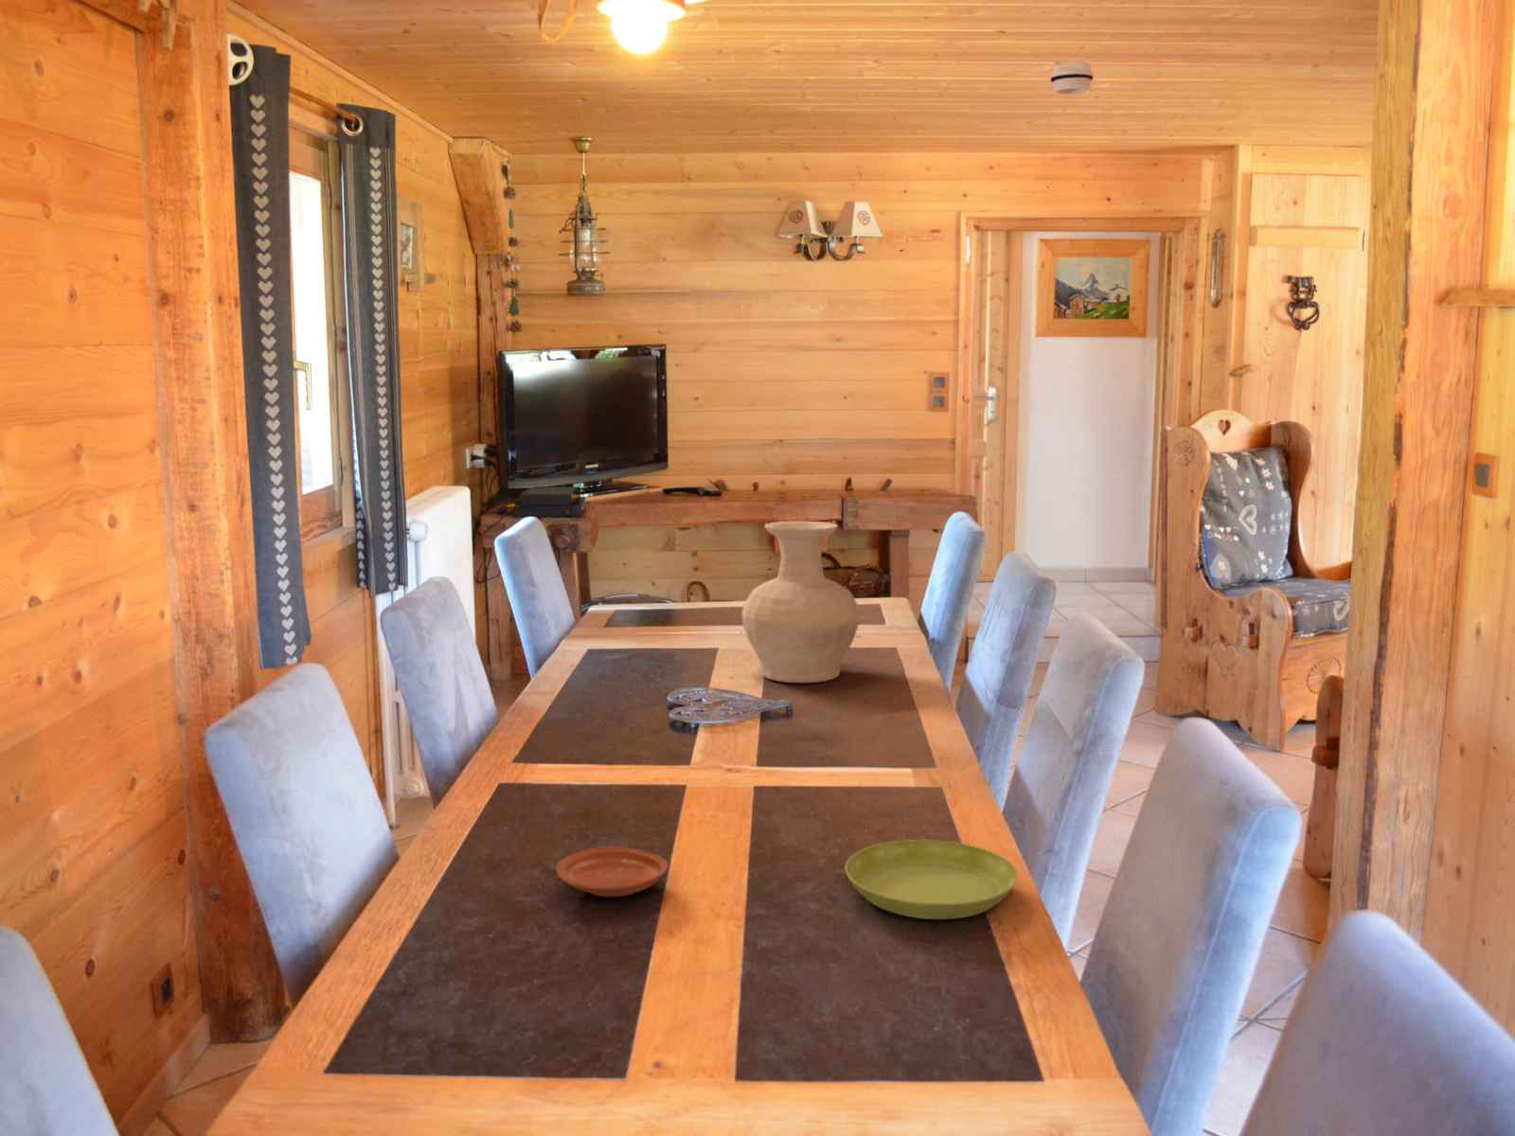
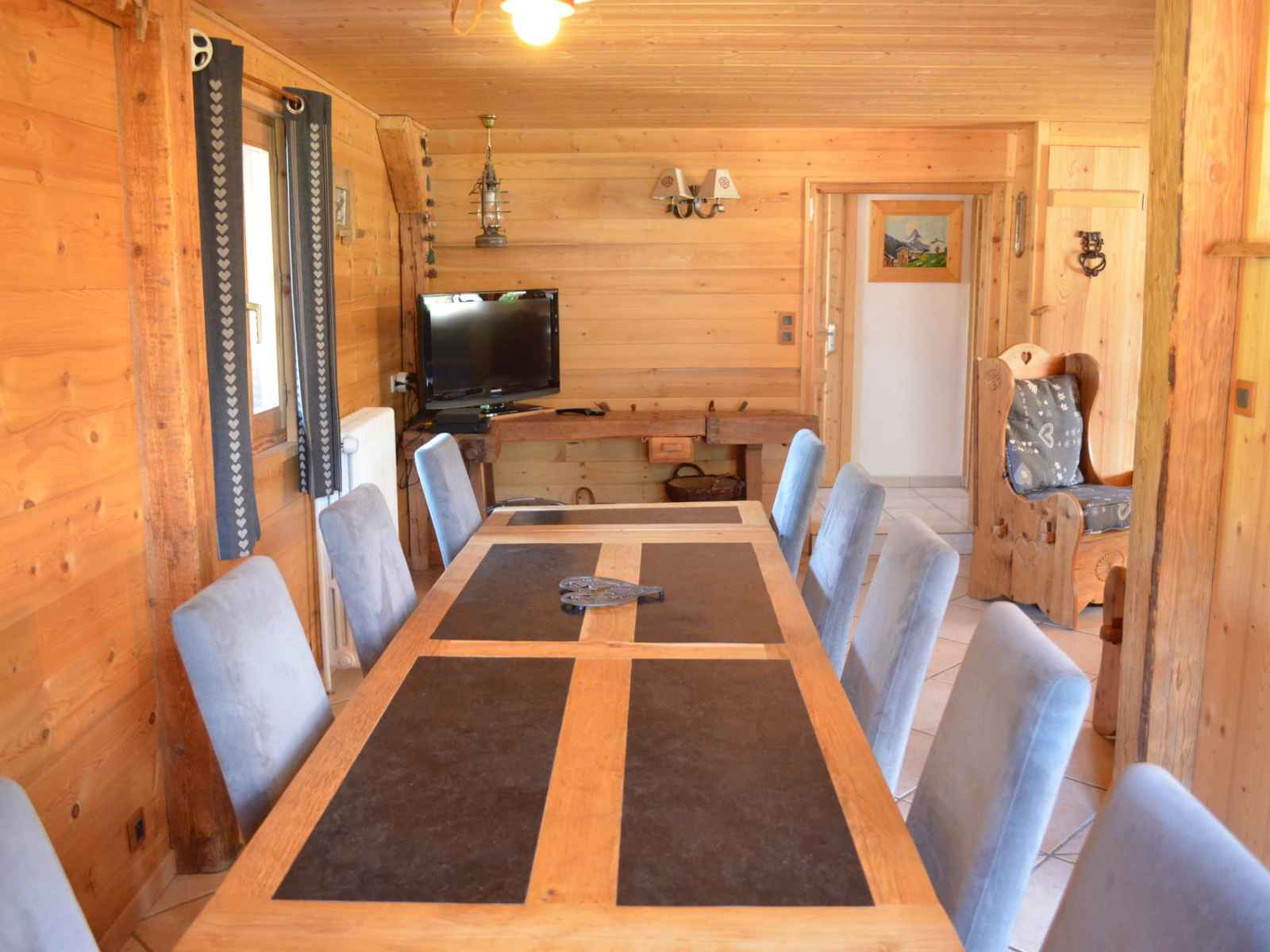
- plate [555,846,669,897]
- smoke detector [1049,61,1095,94]
- saucer [843,839,1019,920]
- vase [741,520,861,684]
